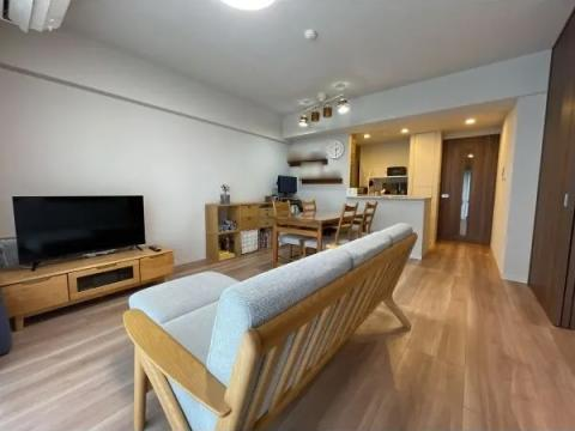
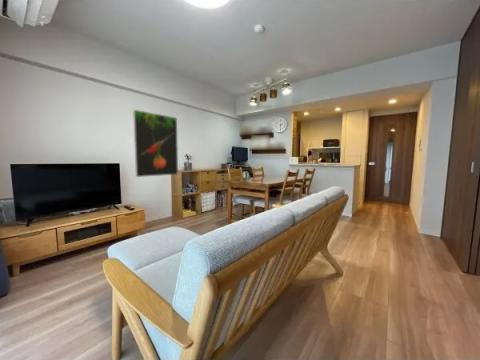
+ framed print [132,109,179,178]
